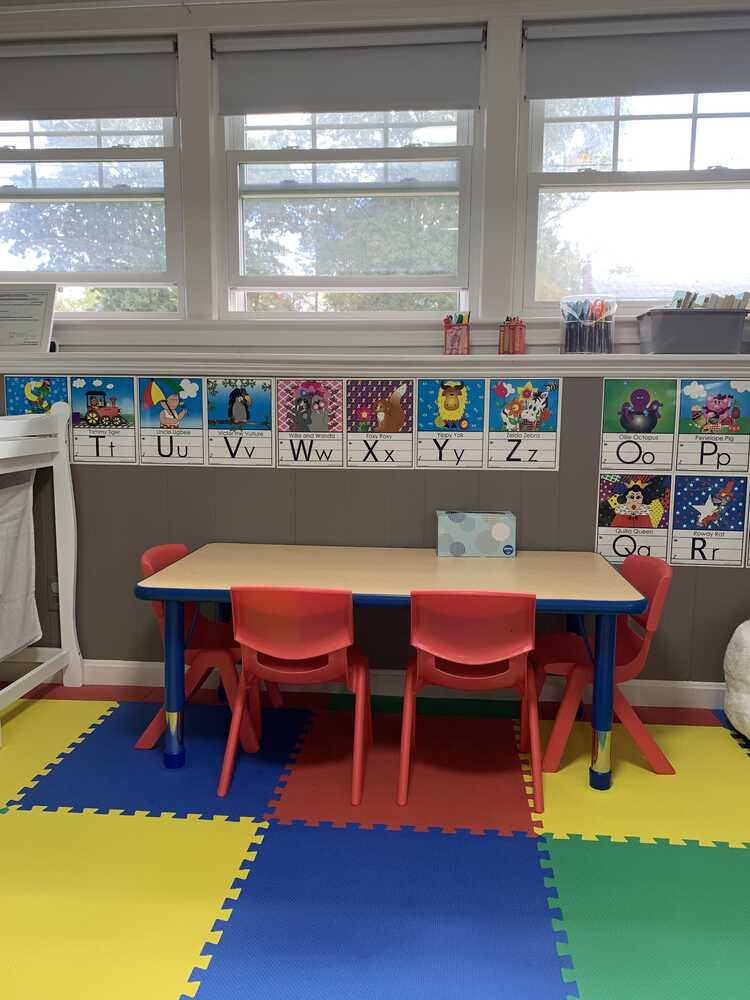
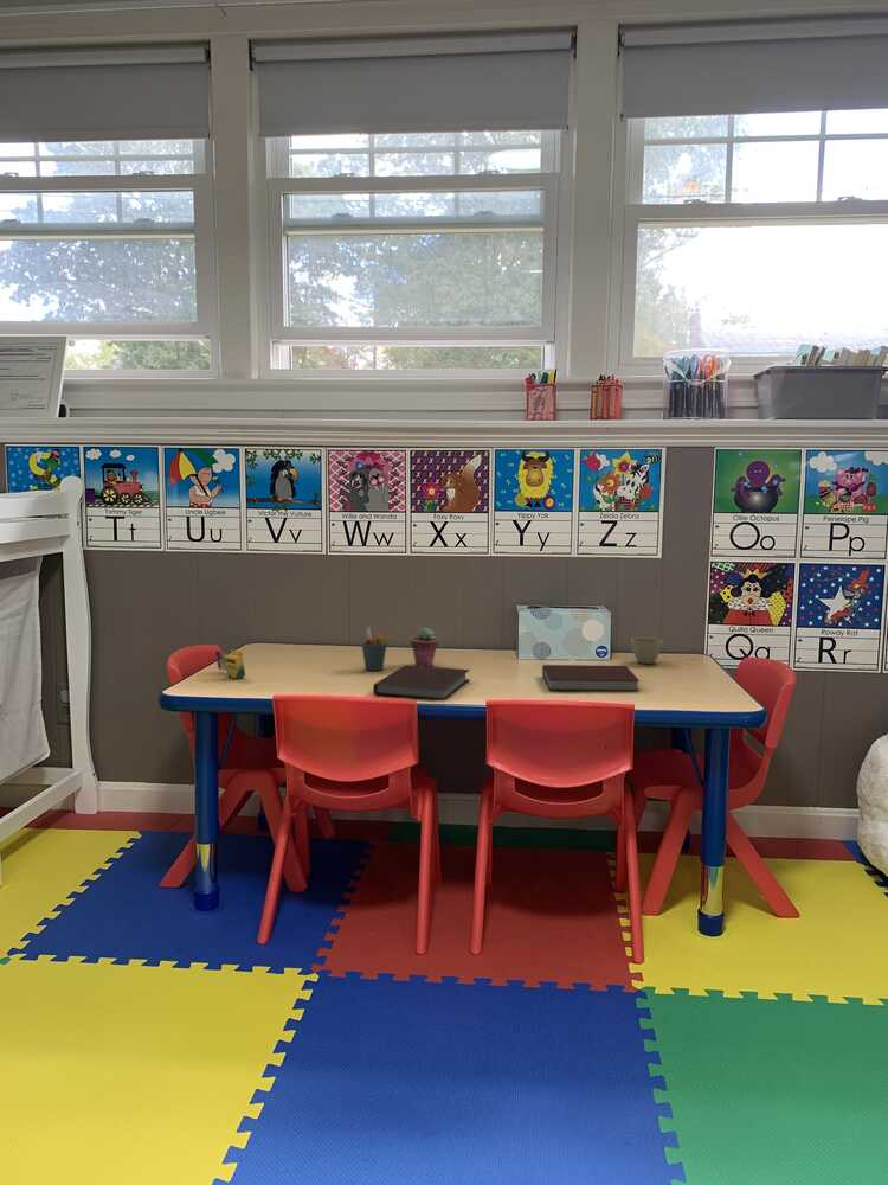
+ flower pot [630,636,664,665]
+ notebook [372,664,471,702]
+ pen holder [360,626,388,672]
+ crayon [214,648,246,680]
+ potted succulent [410,627,440,667]
+ notebook [541,664,641,692]
